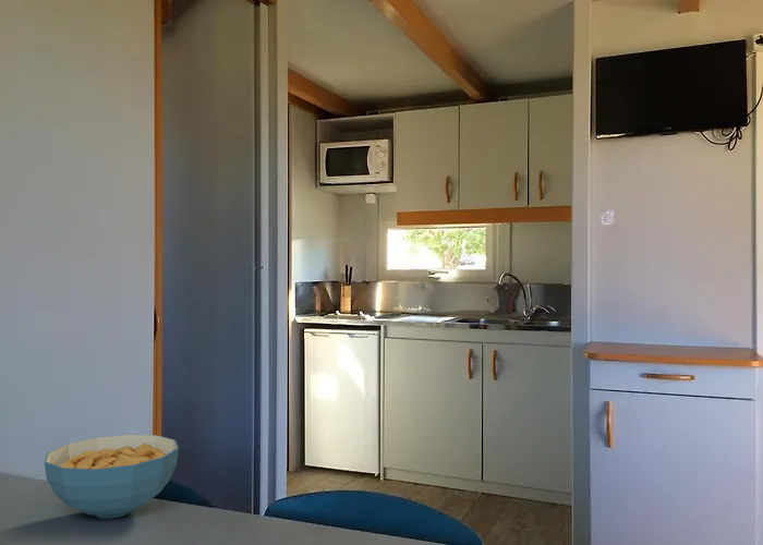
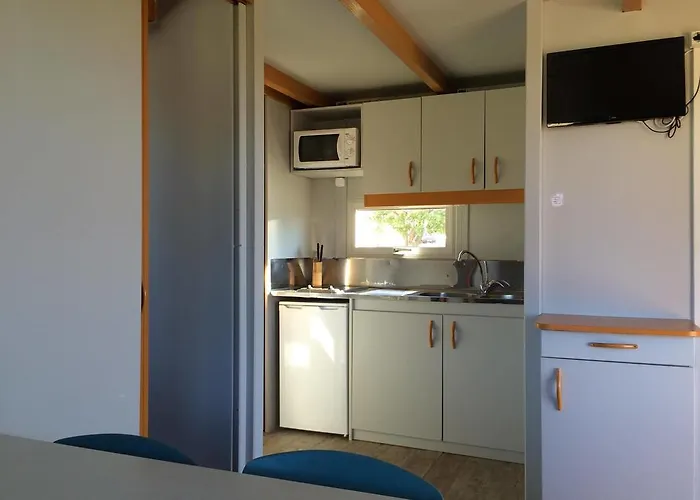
- cereal bowl [44,434,180,520]
